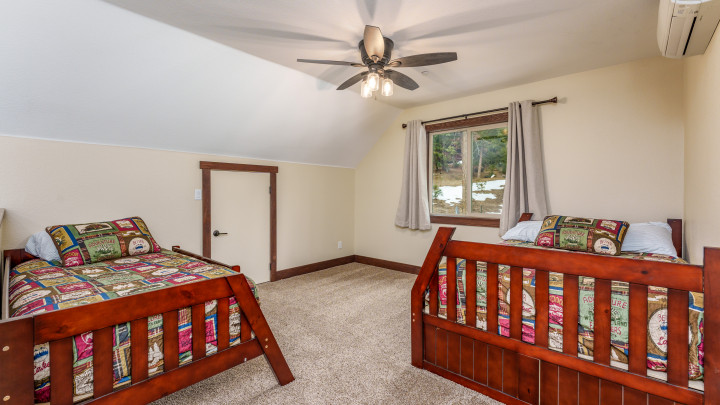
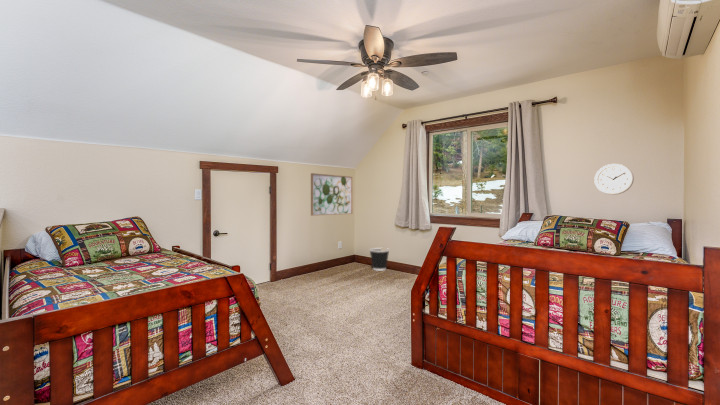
+ wastebasket [368,247,391,272]
+ wall clock [593,163,635,196]
+ wall art [310,172,354,217]
